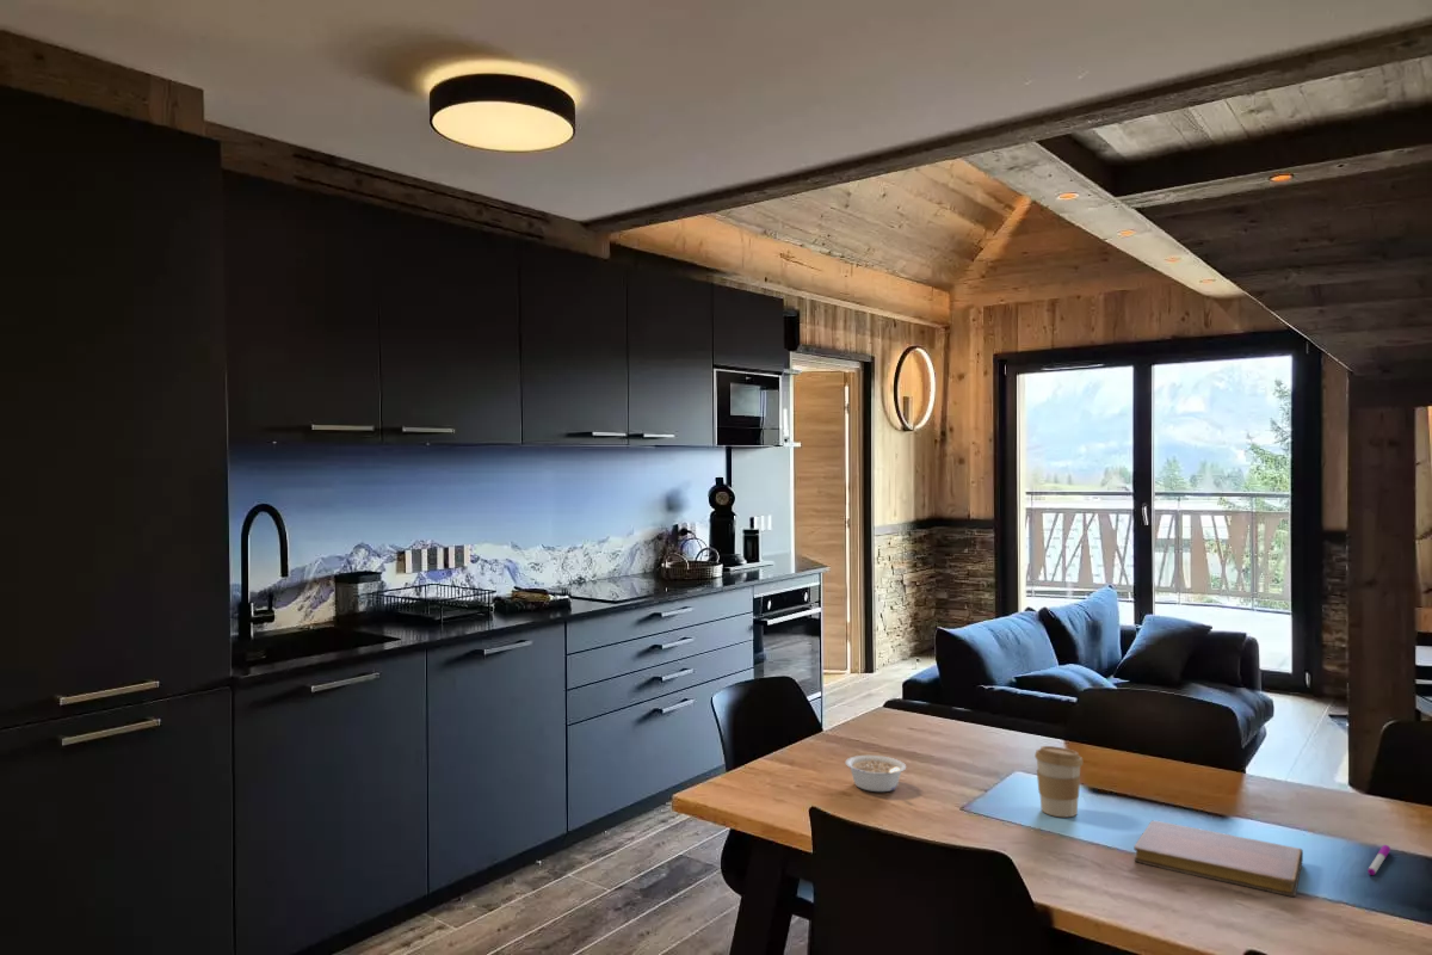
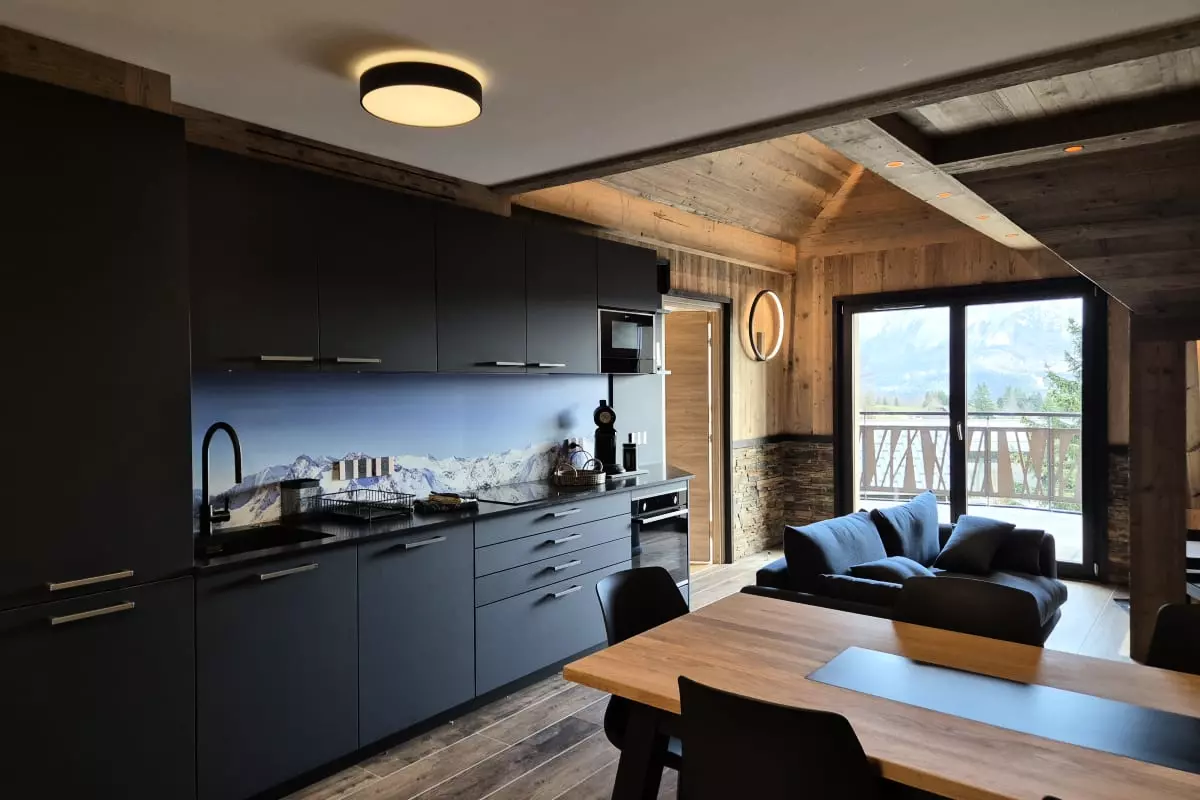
- pen [1366,844,1391,876]
- coffee cup [1033,745,1085,818]
- notebook [1132,820,1304,898]
- legume [844,754,907,793]
